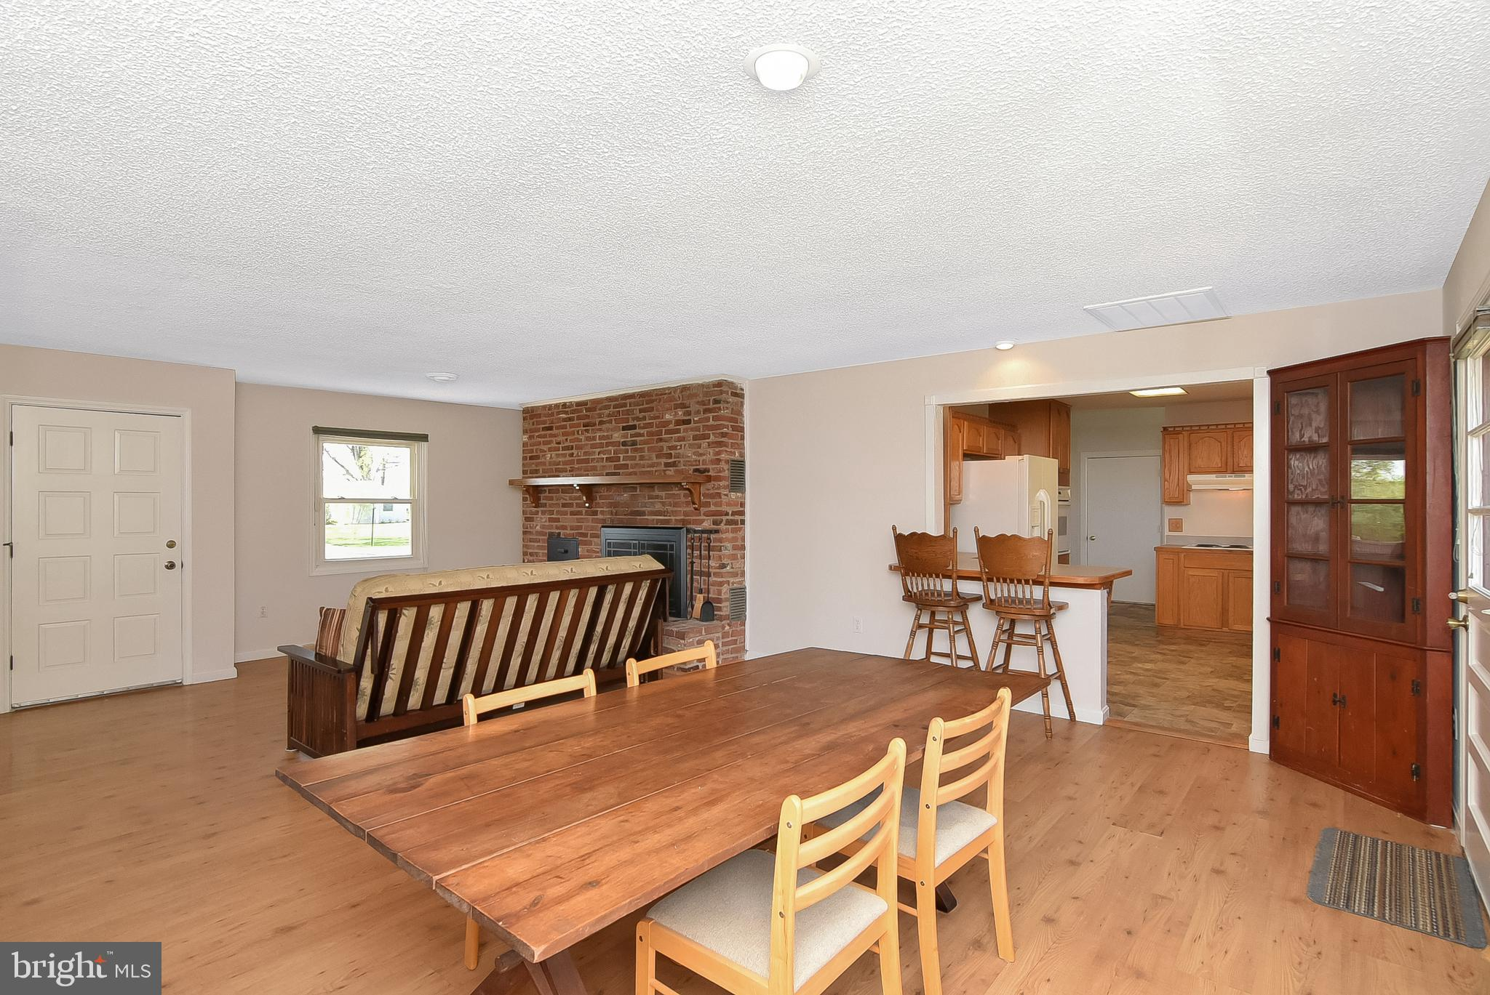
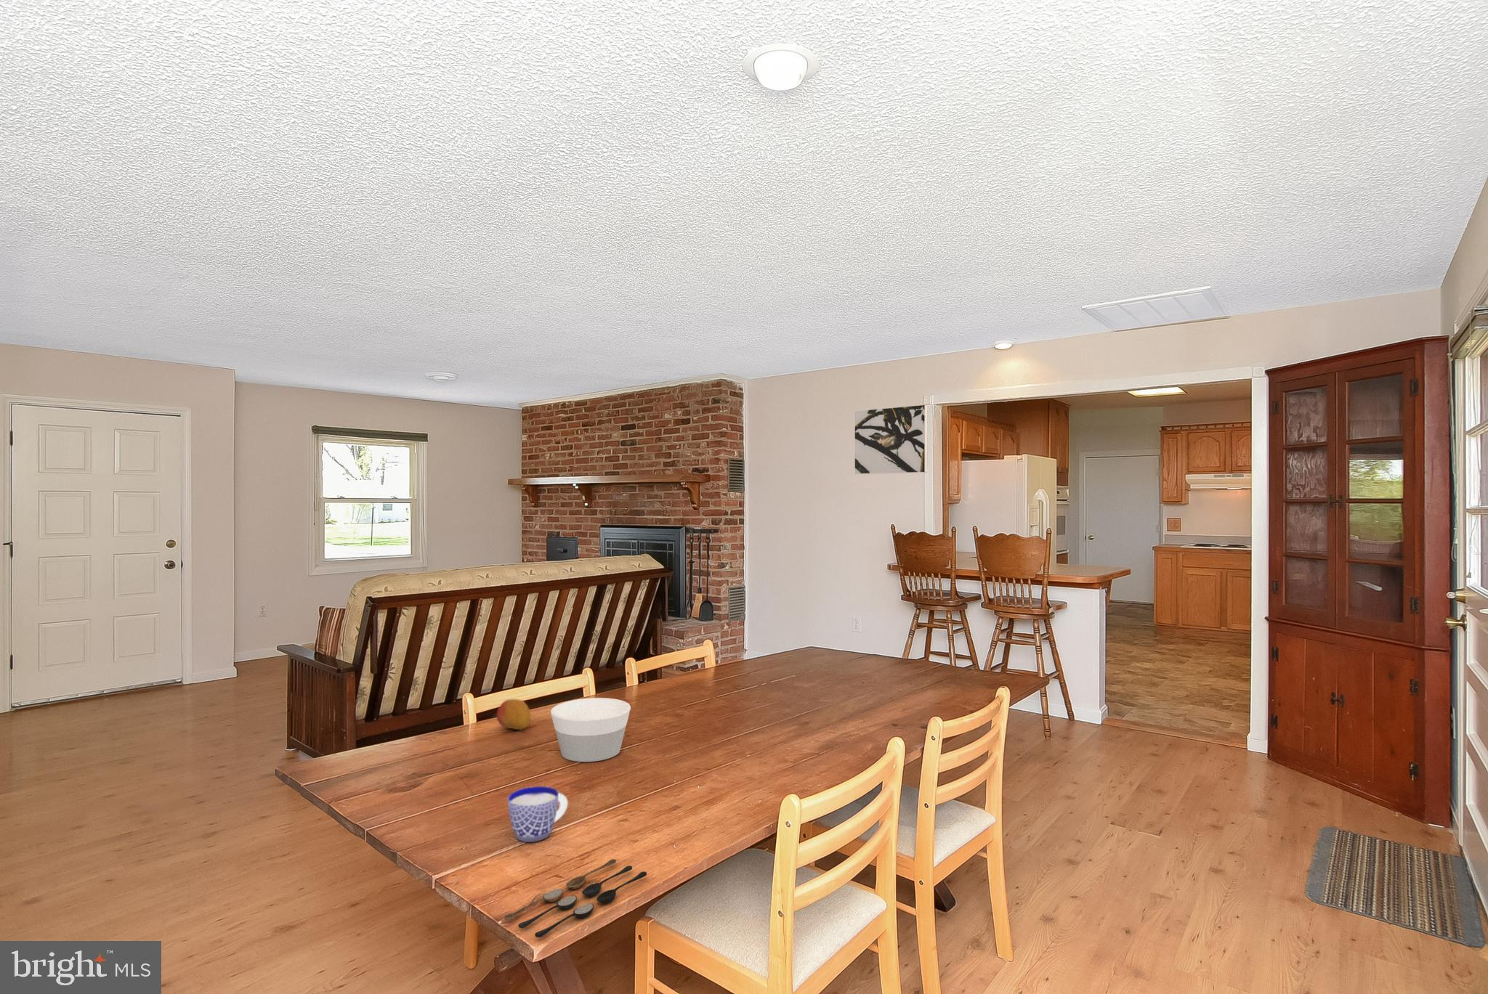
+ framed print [853,404,928,475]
+ bowl [550,697,631,762]
+ cup [507,785,568,843]
+ spoon [504,859,647,939]
+ fruit [496,699,532,730]
